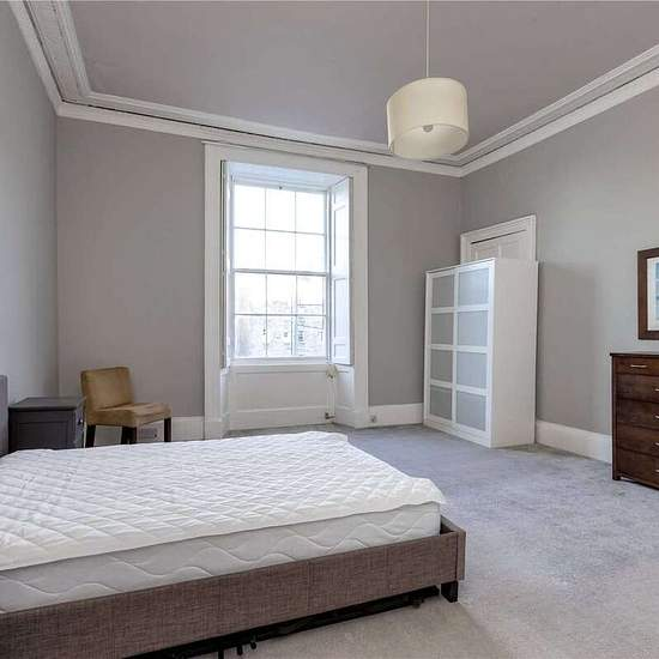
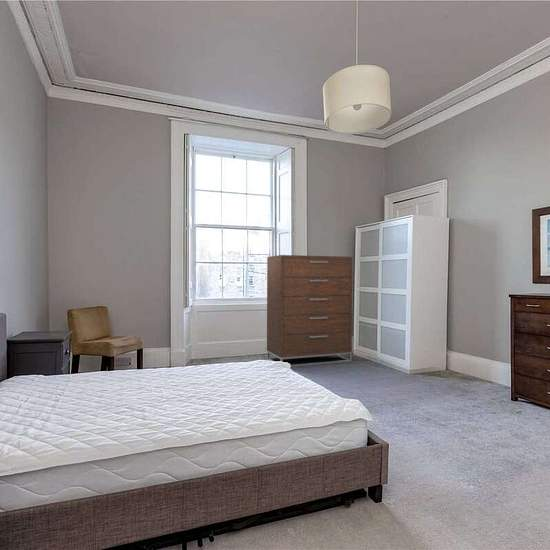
+ dresser [266,254,353,368]
